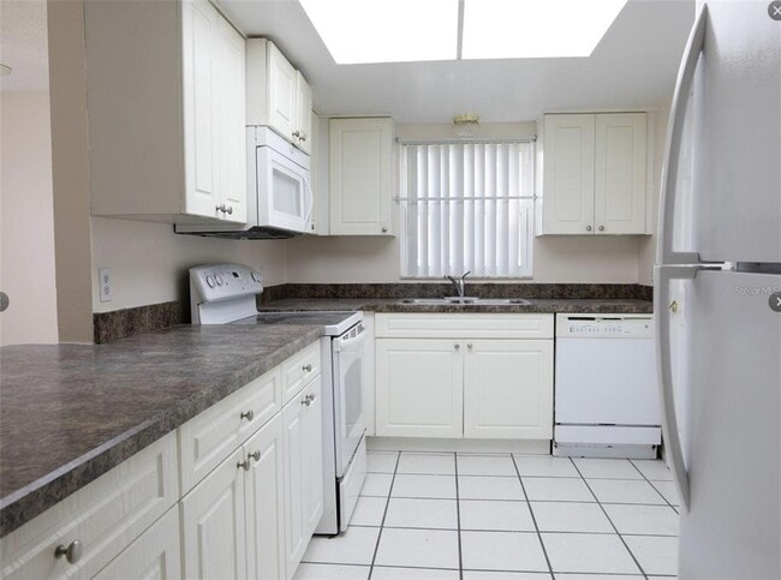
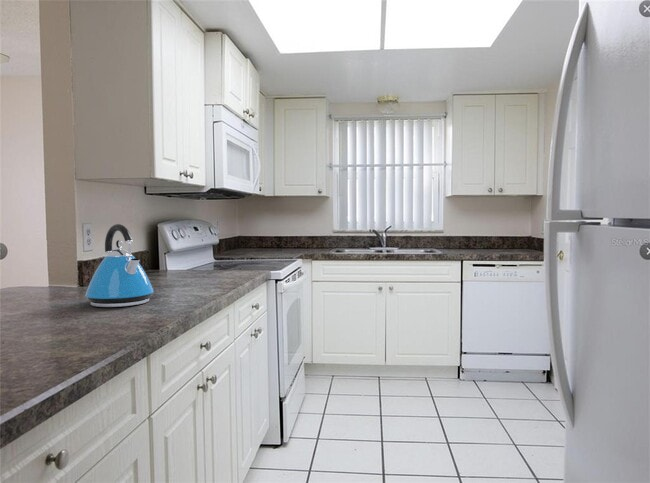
+ kettle [84,223,155,308]
